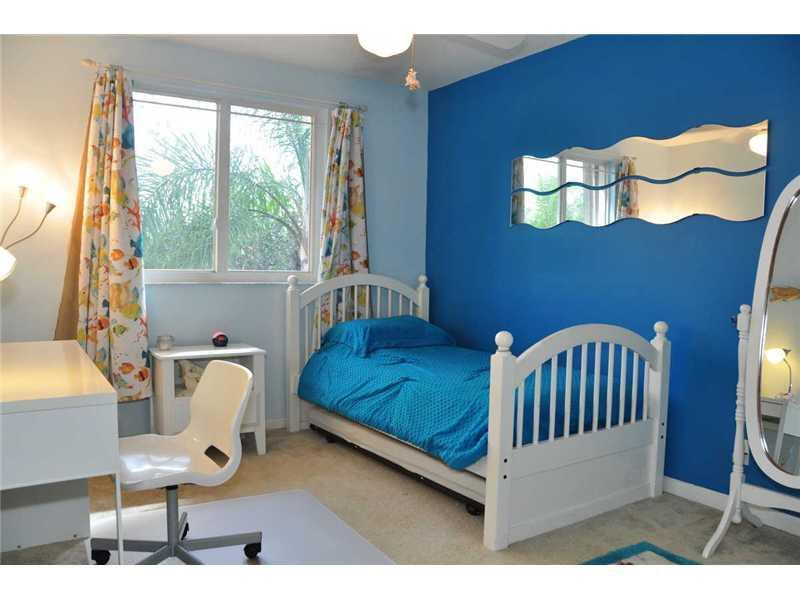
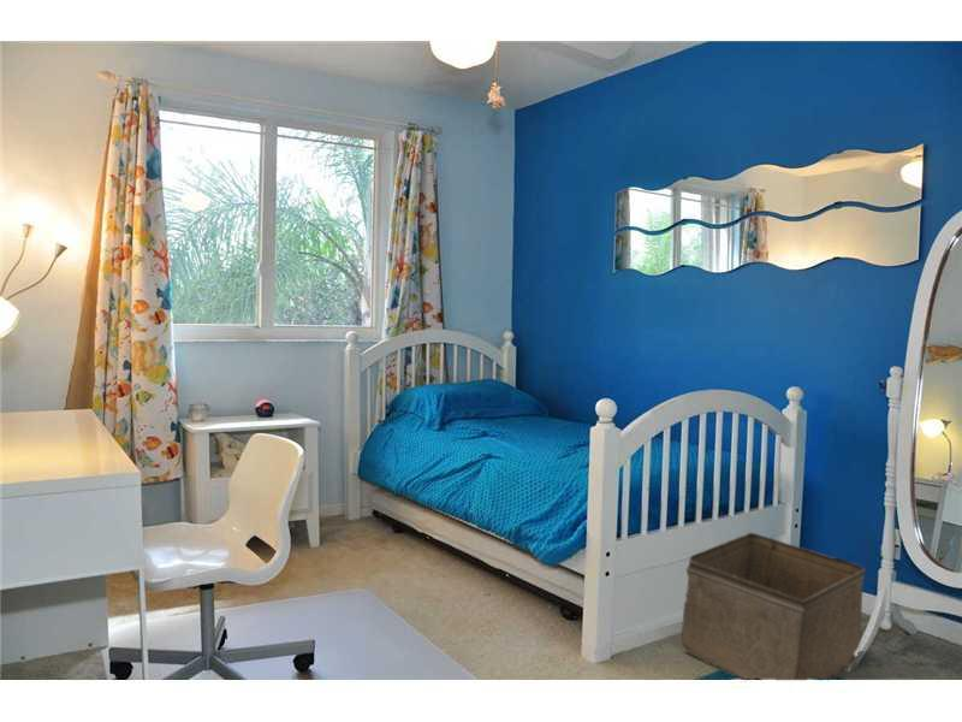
+ storage bin [681,532,867,681]
